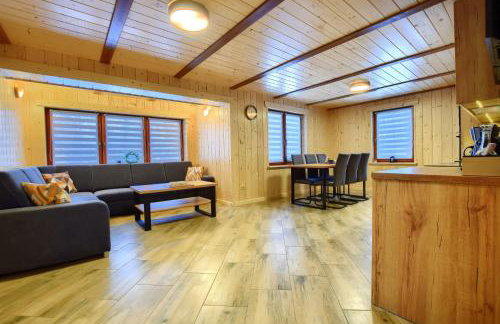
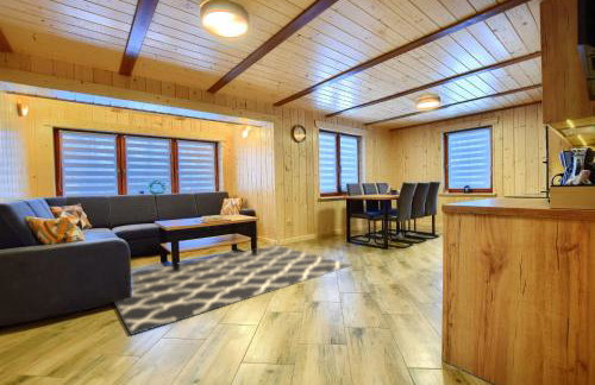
+ rug [113,244,352,336]
